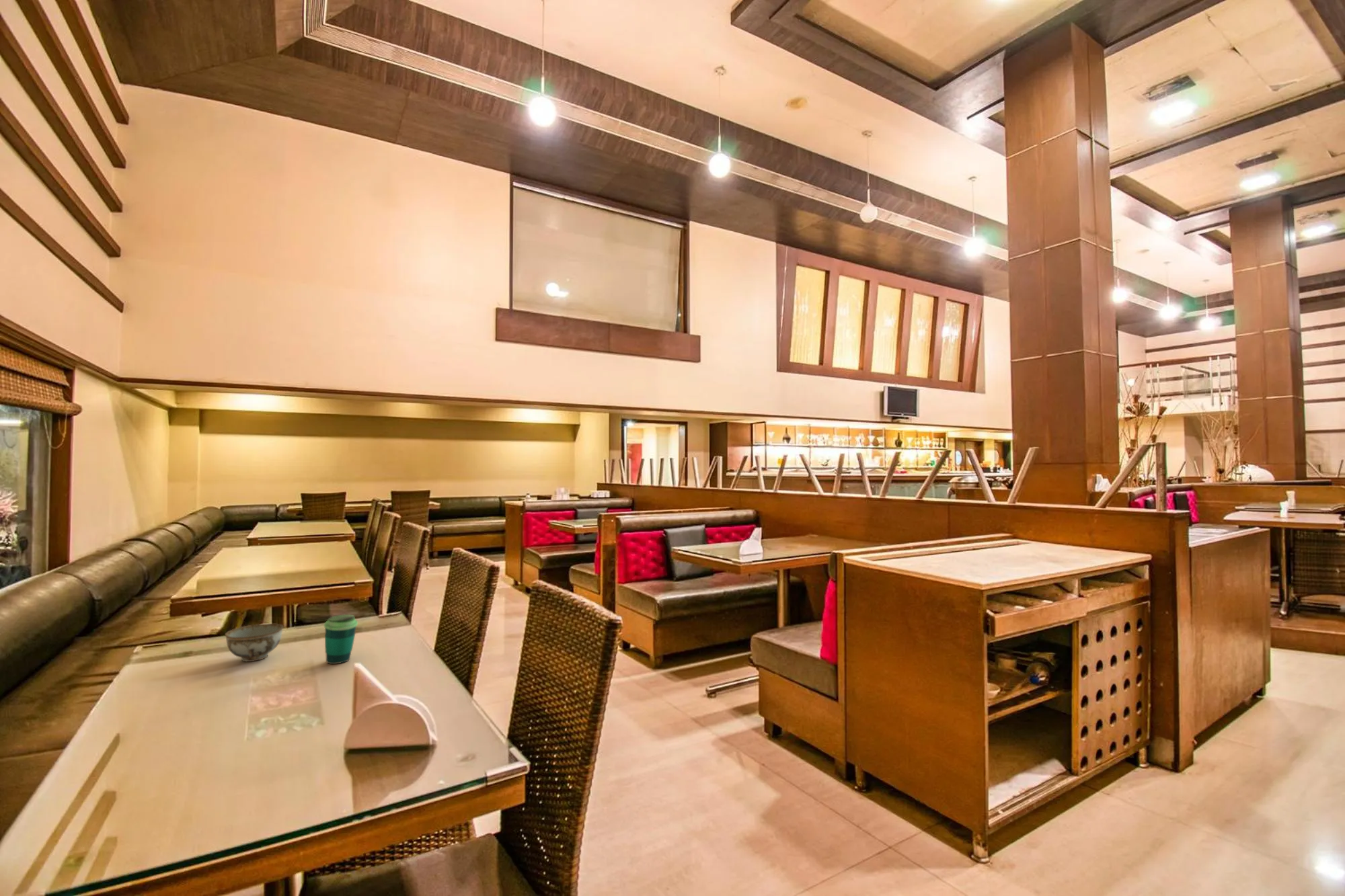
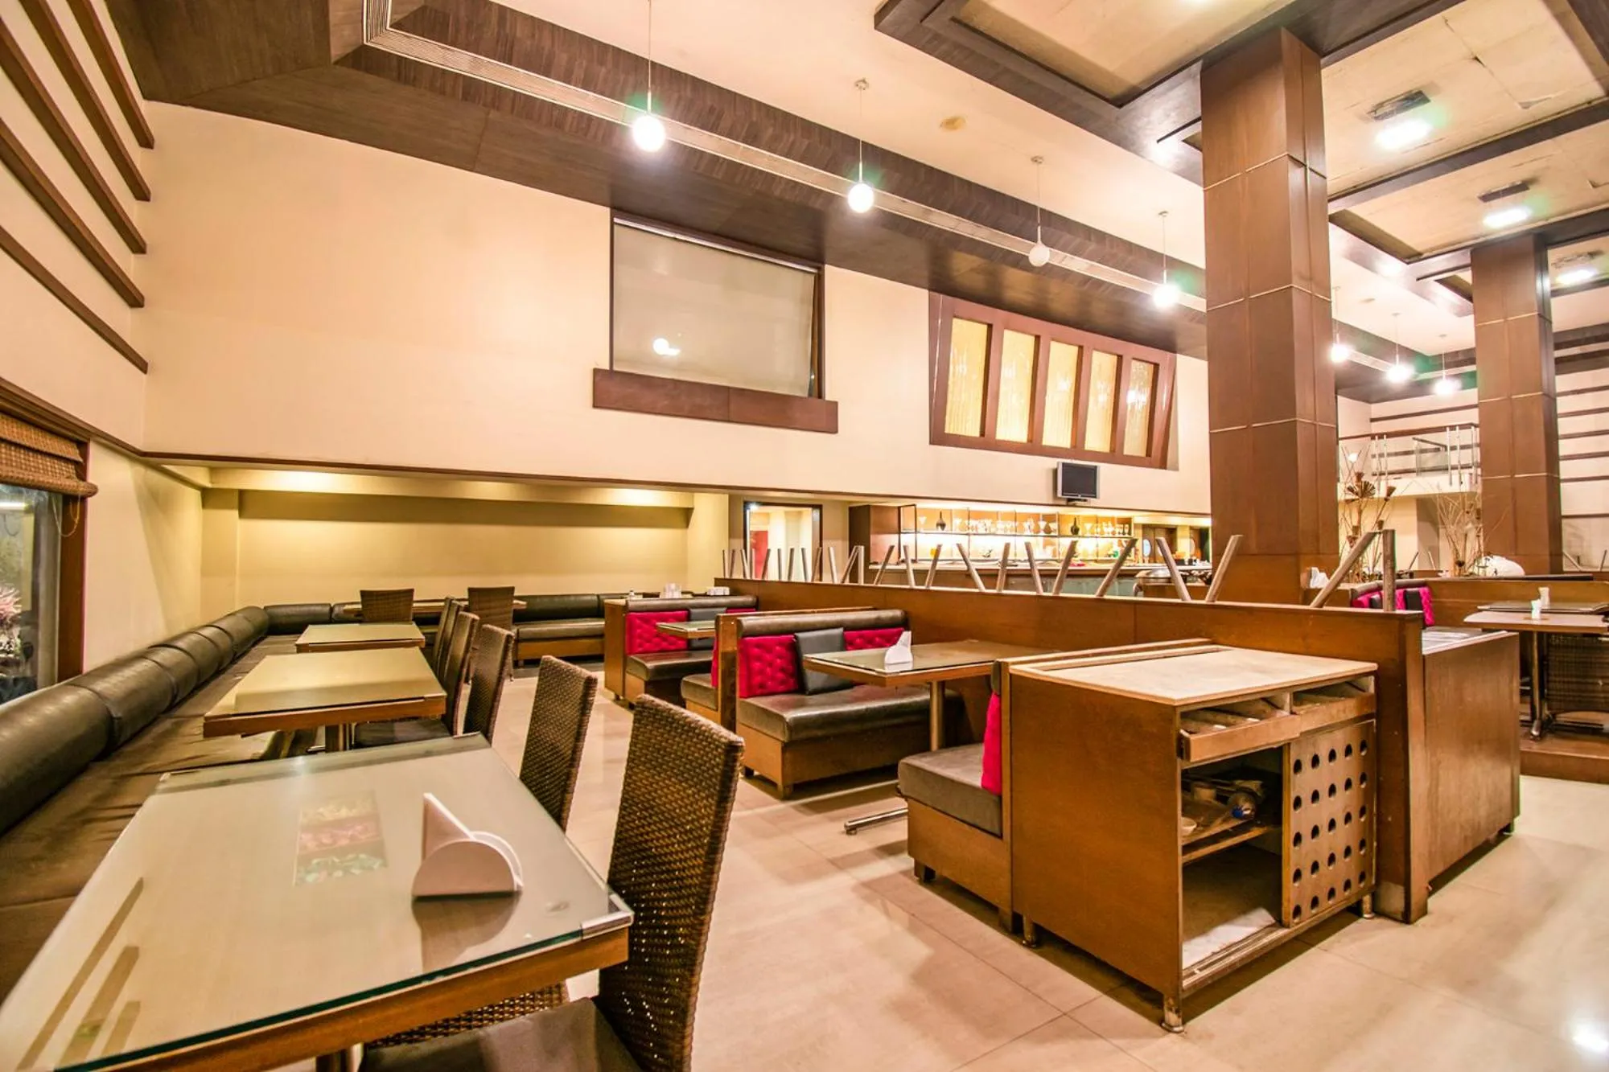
- bowl [224,623,284,662]
- cup [323,614,358,665]
